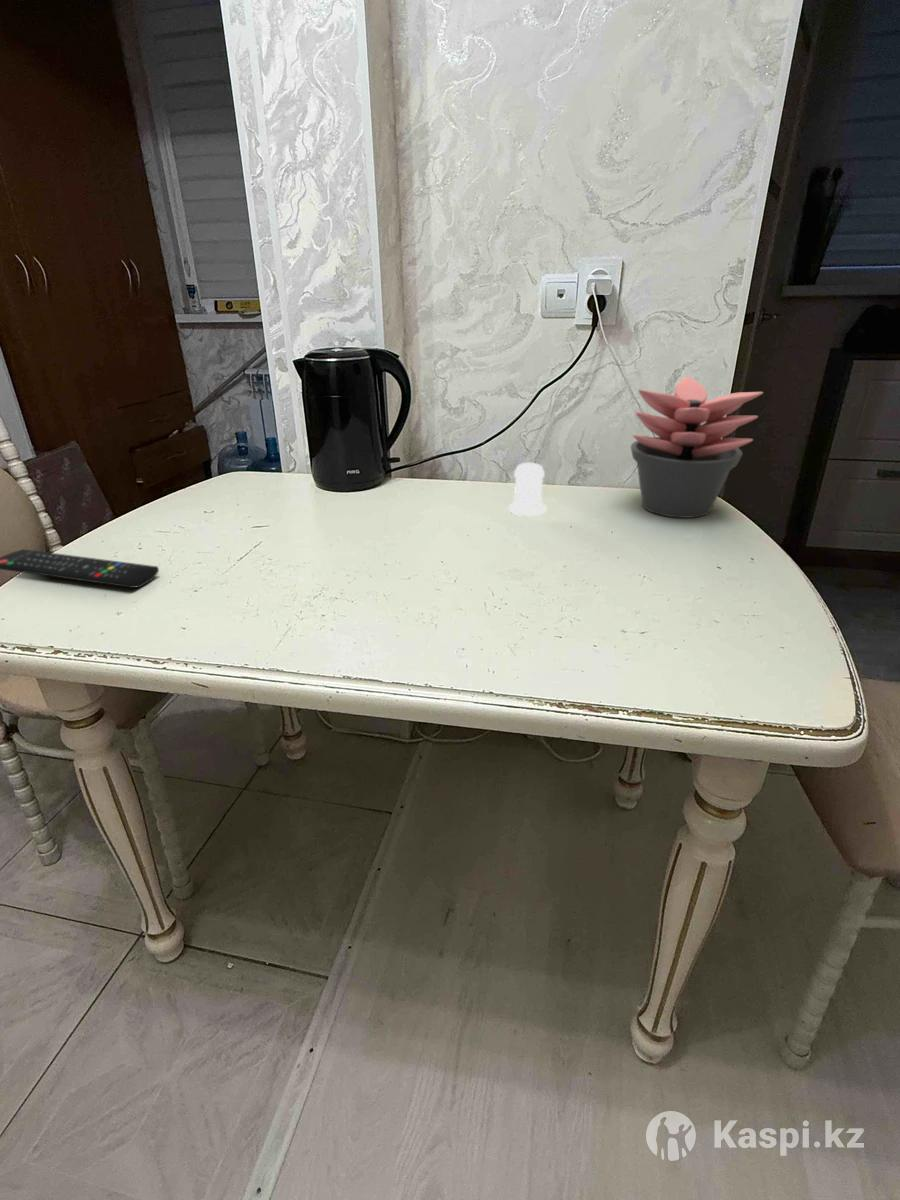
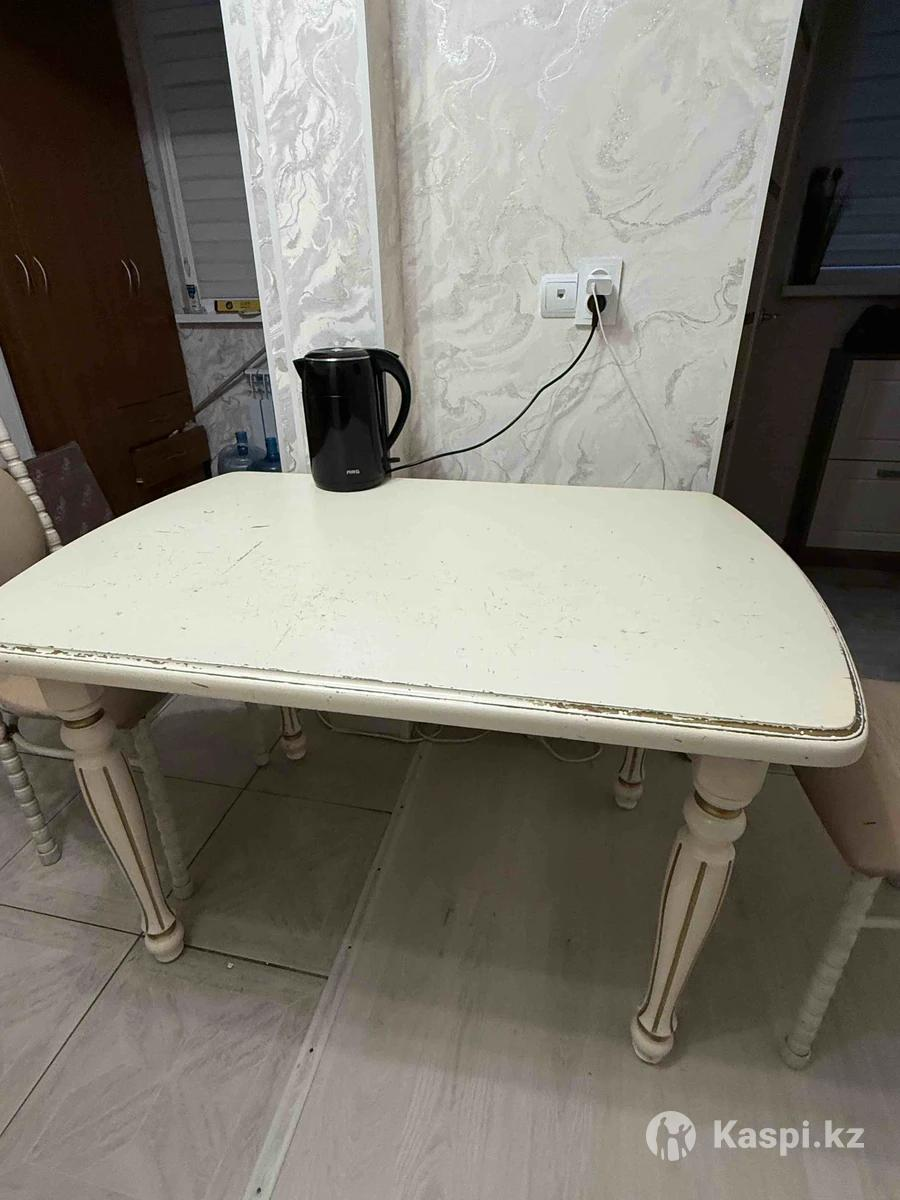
- remote control [0,548,160,589]
- succulent plant [630,376,764,519]
- salt shaker [508,462,548,517]
